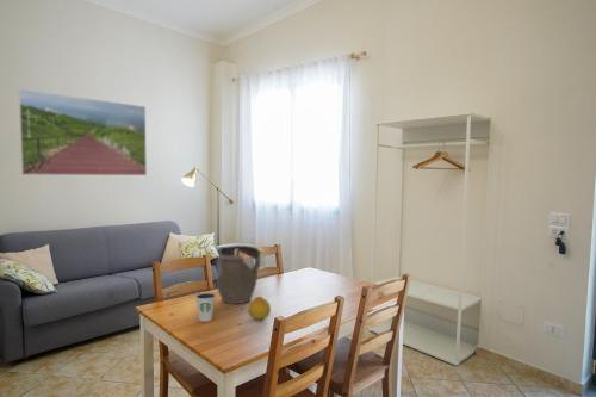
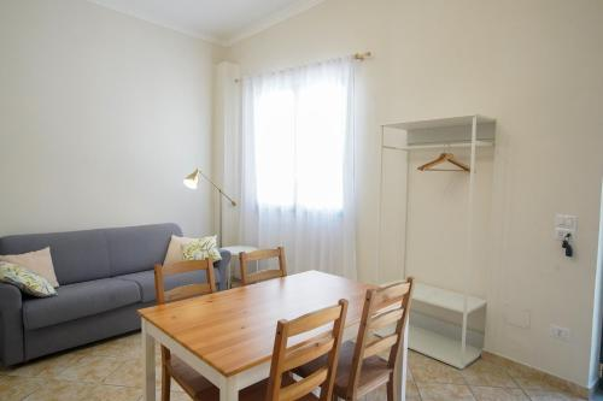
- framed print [18,88,148,176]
- fruit [247,296,272,321]
- dixie cup [194,292,217,323]
- decorative bowl [216,244,265,305]
